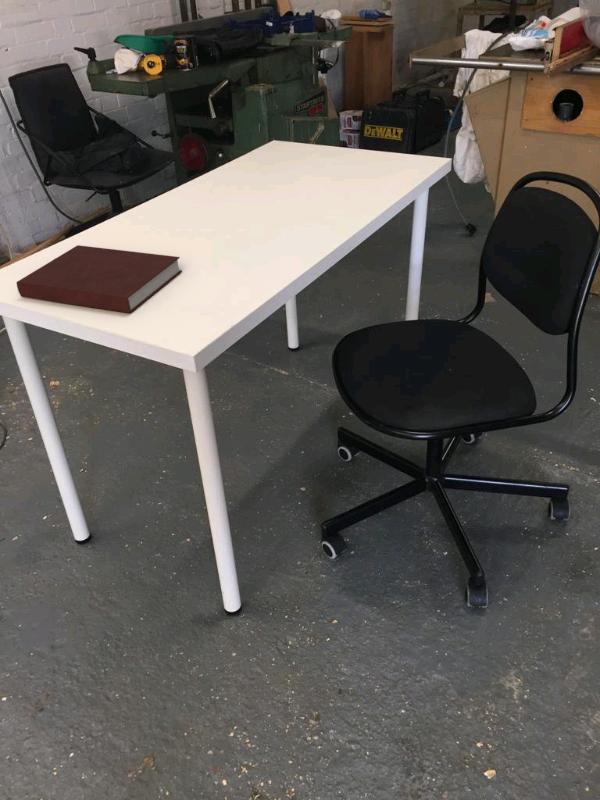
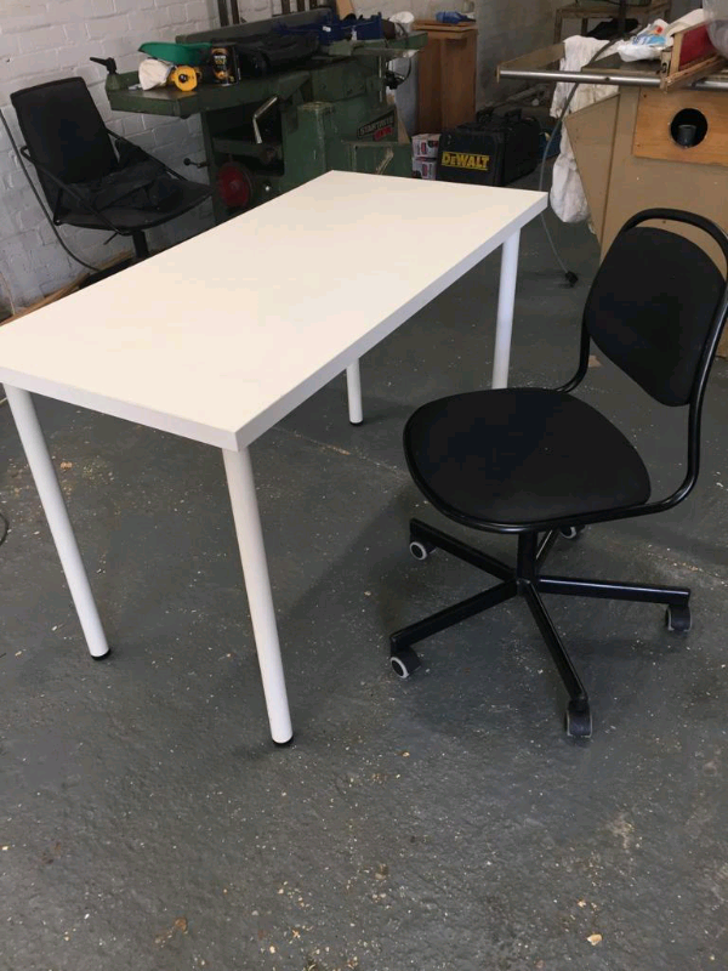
- notebook [16,244,183,314]
